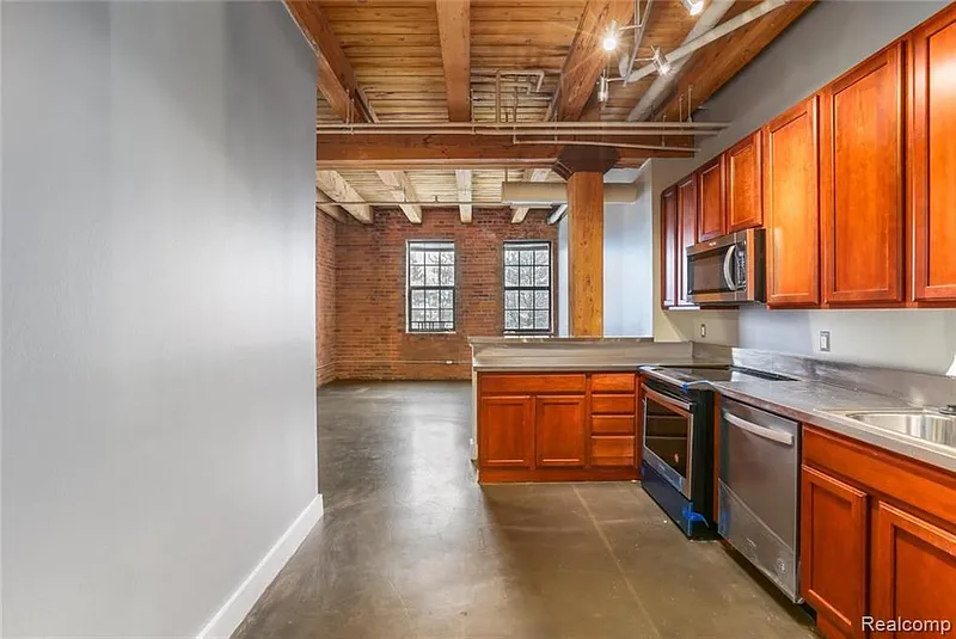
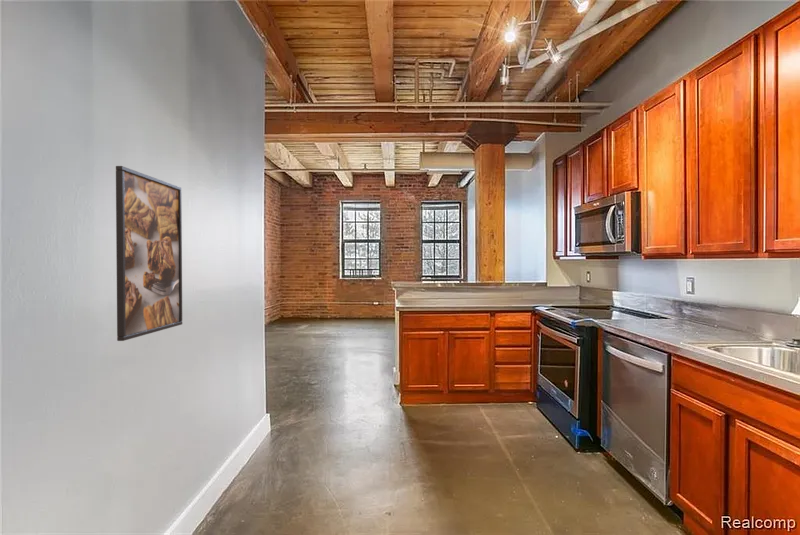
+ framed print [115,165,183,342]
